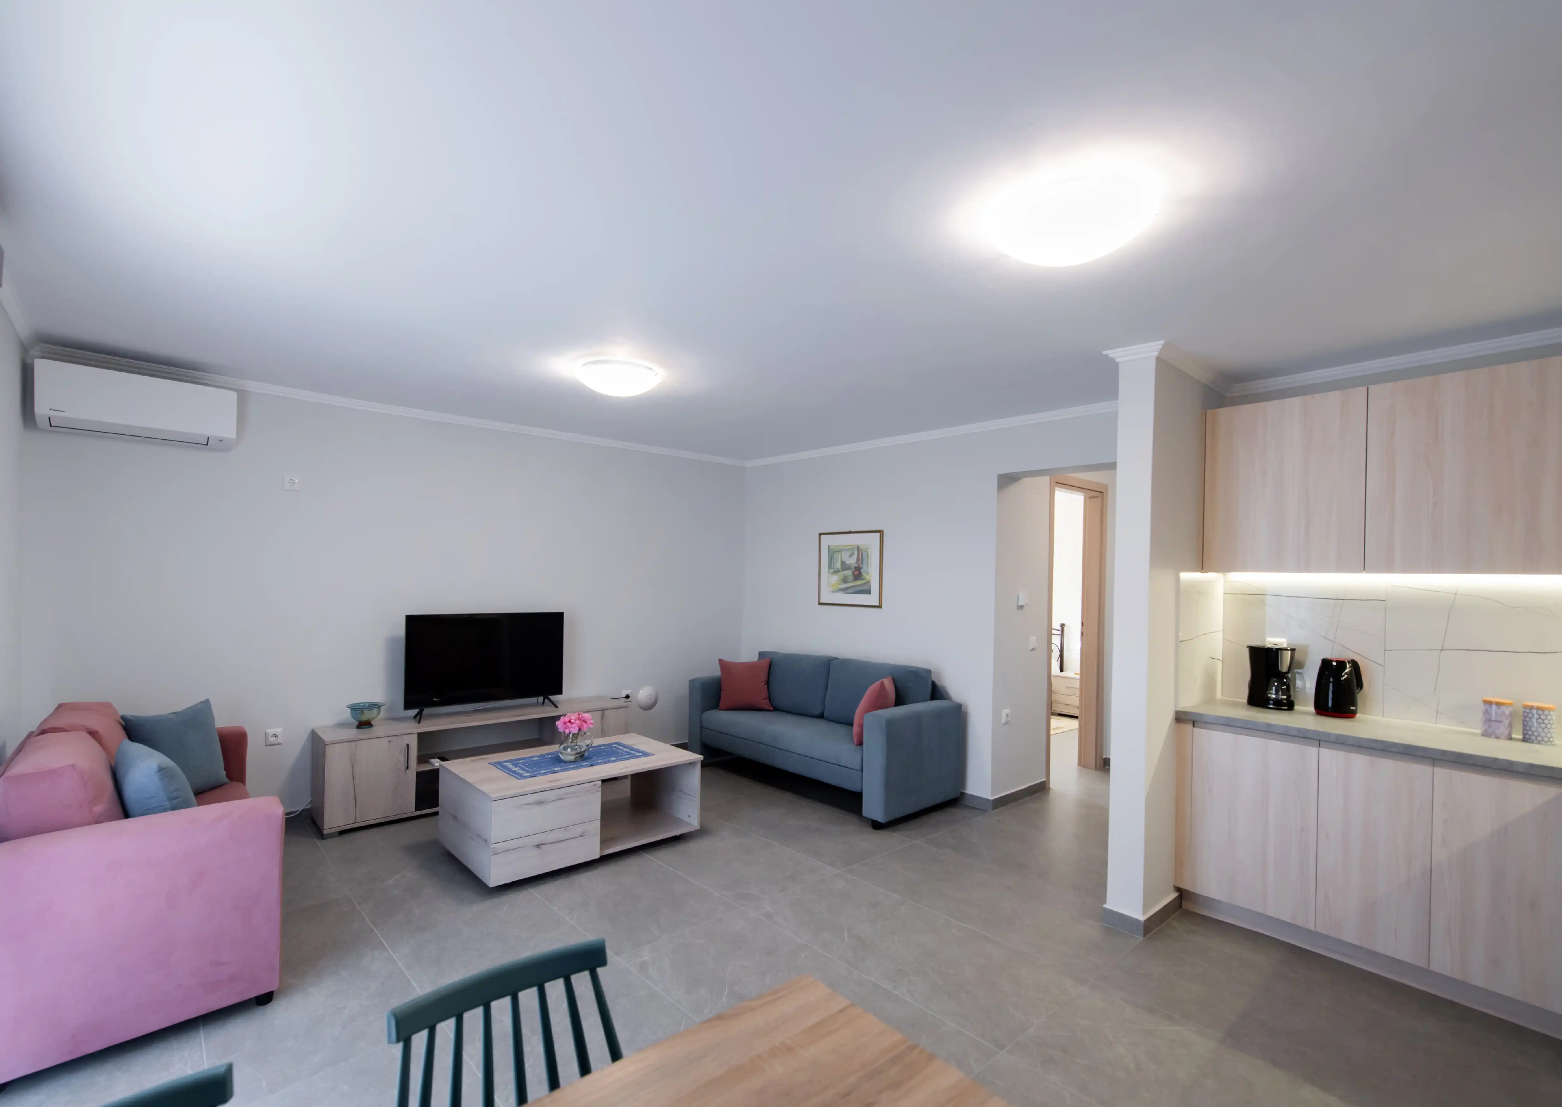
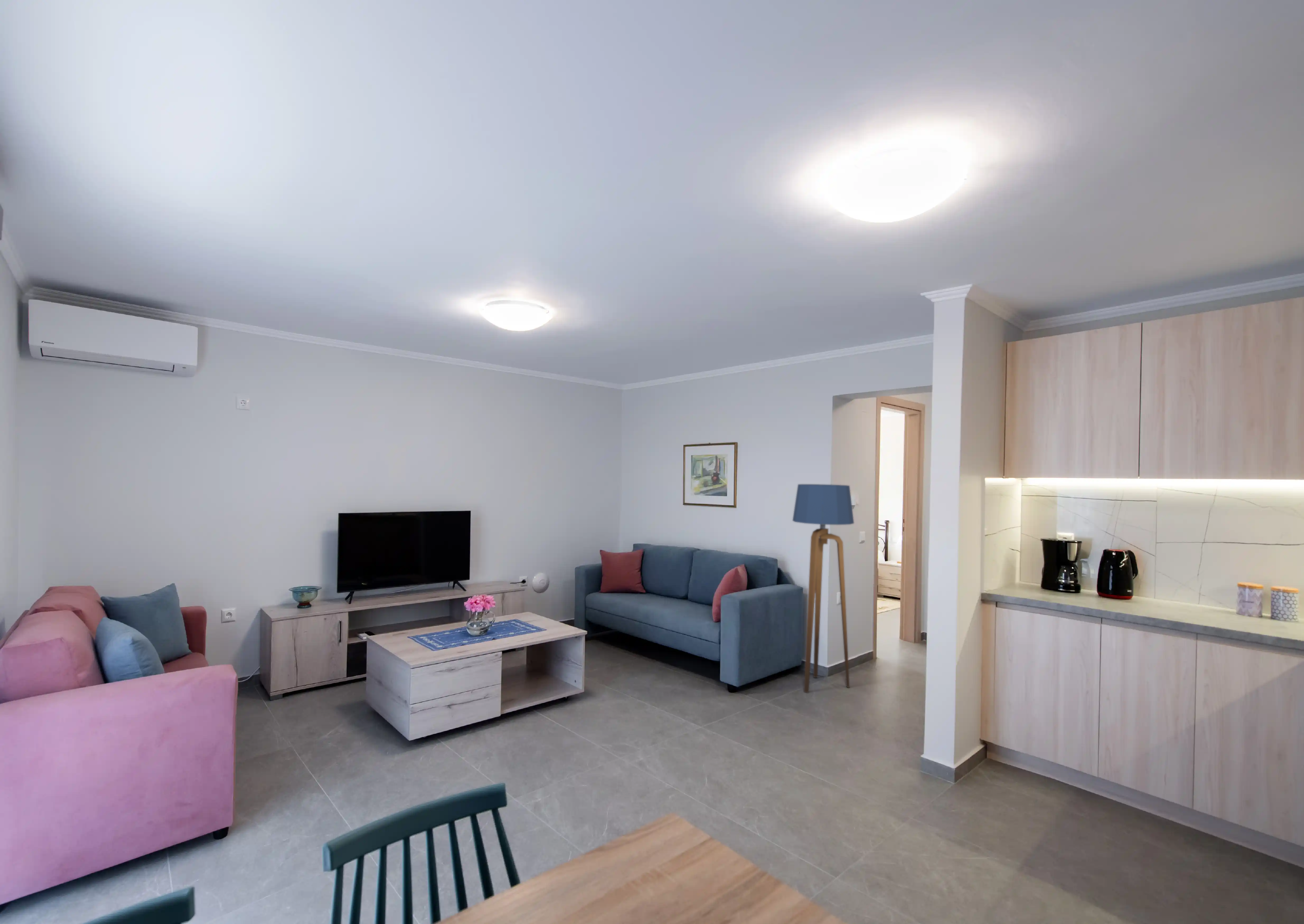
+ floor lamp [792,484,854,693]
